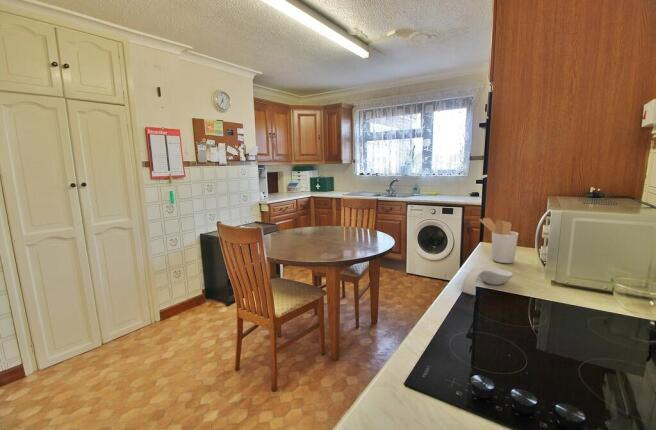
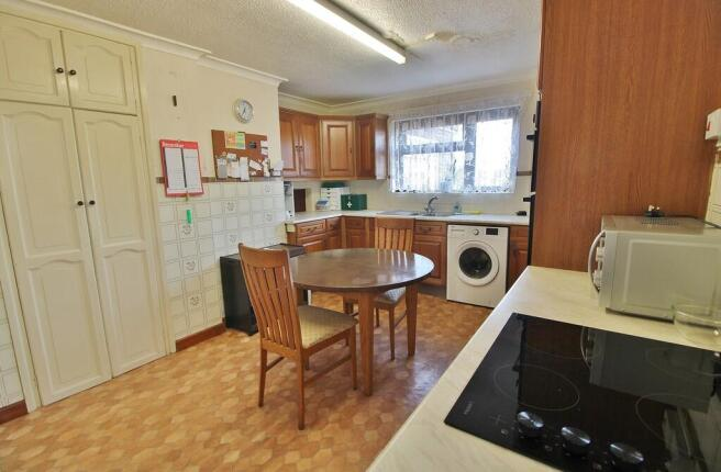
- utensil holder [478,217,519,264]
- spoon rest [460,266,514,296]
